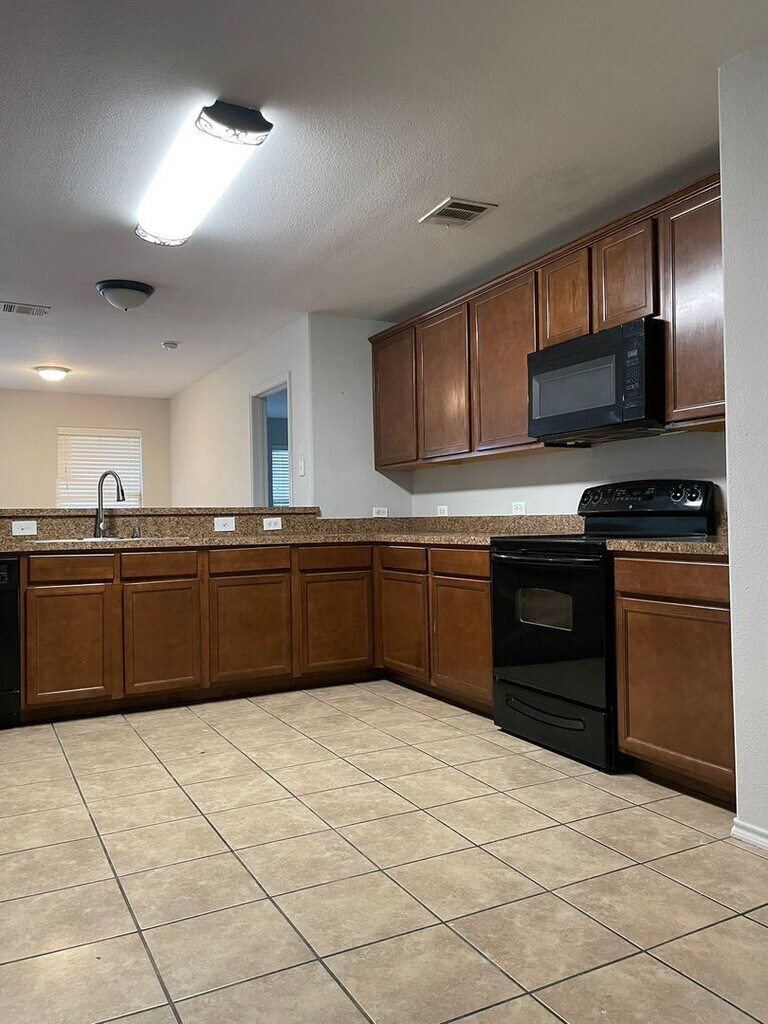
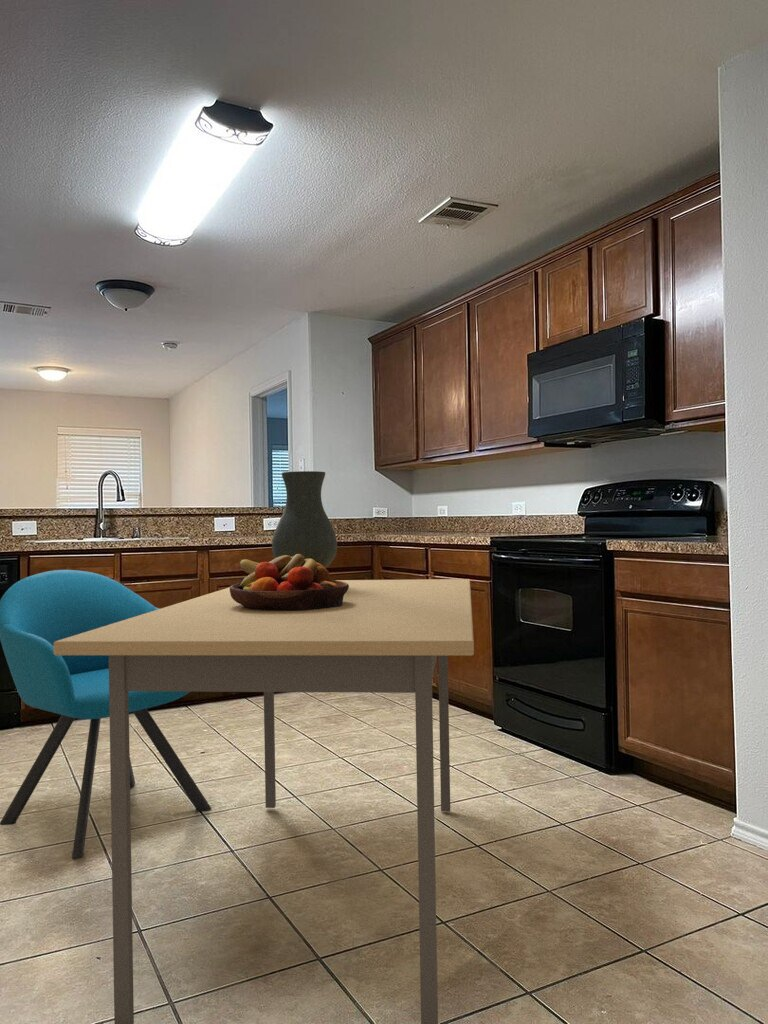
+ chair [0,569,212,860]
+ vase [271,470,338,569]
+ dining table [54,578,475,1024]
+ fruit bowl [229,554,349,611]
